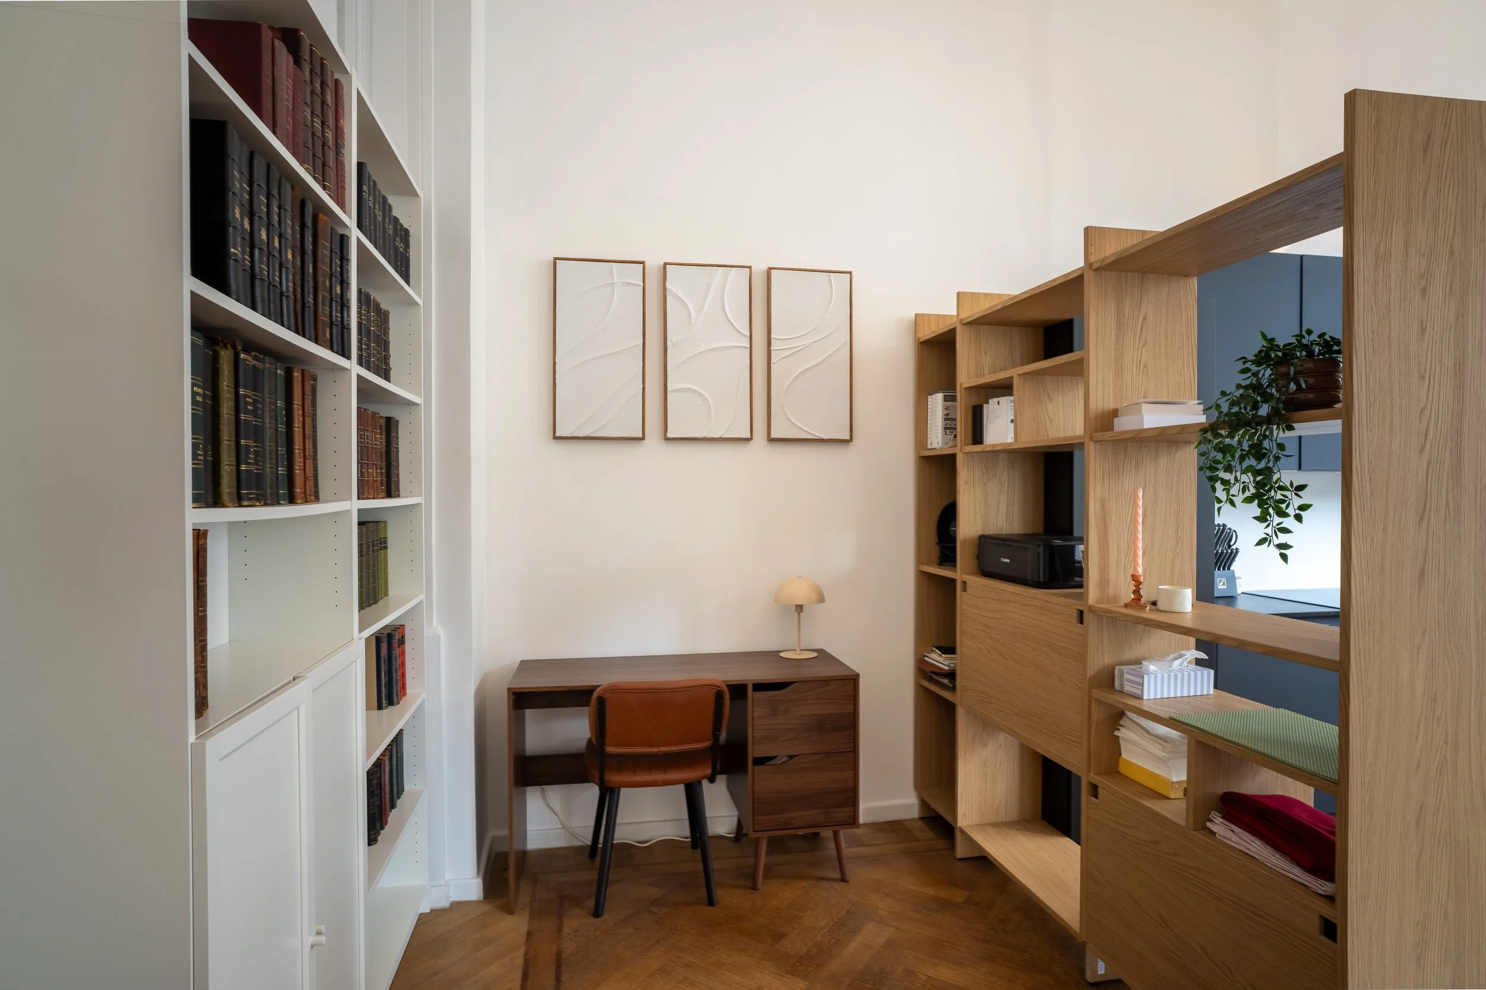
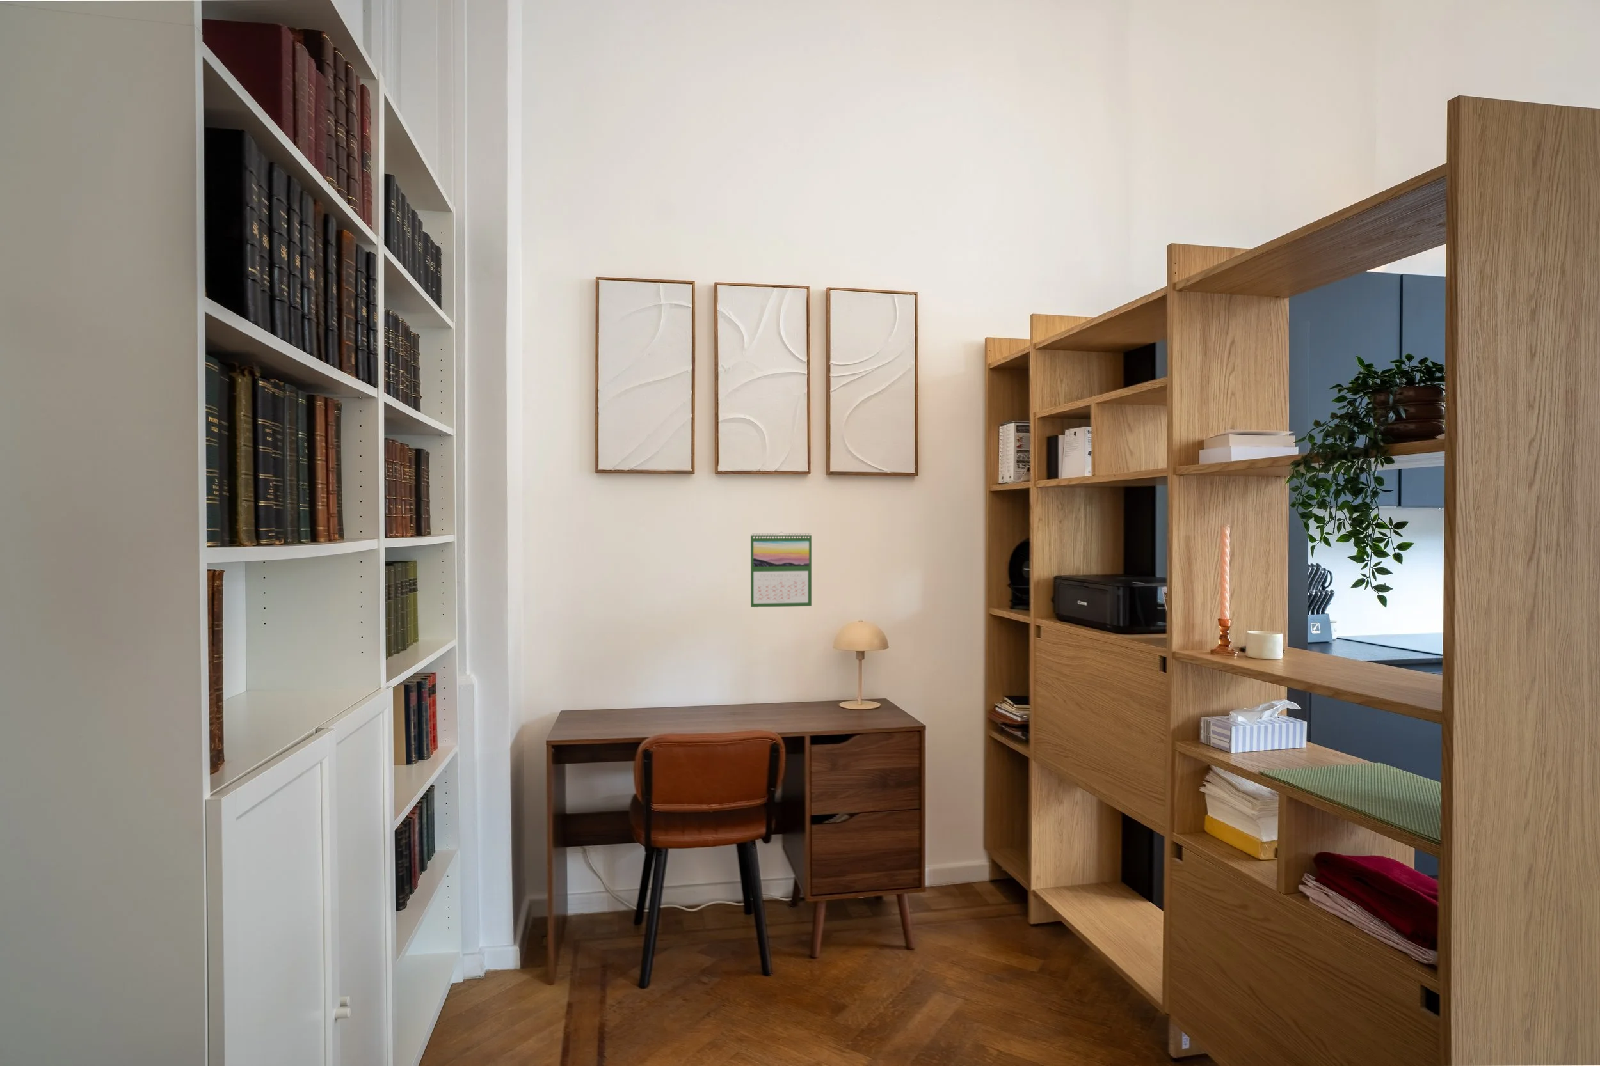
+ calendar [750,532,812,608]
